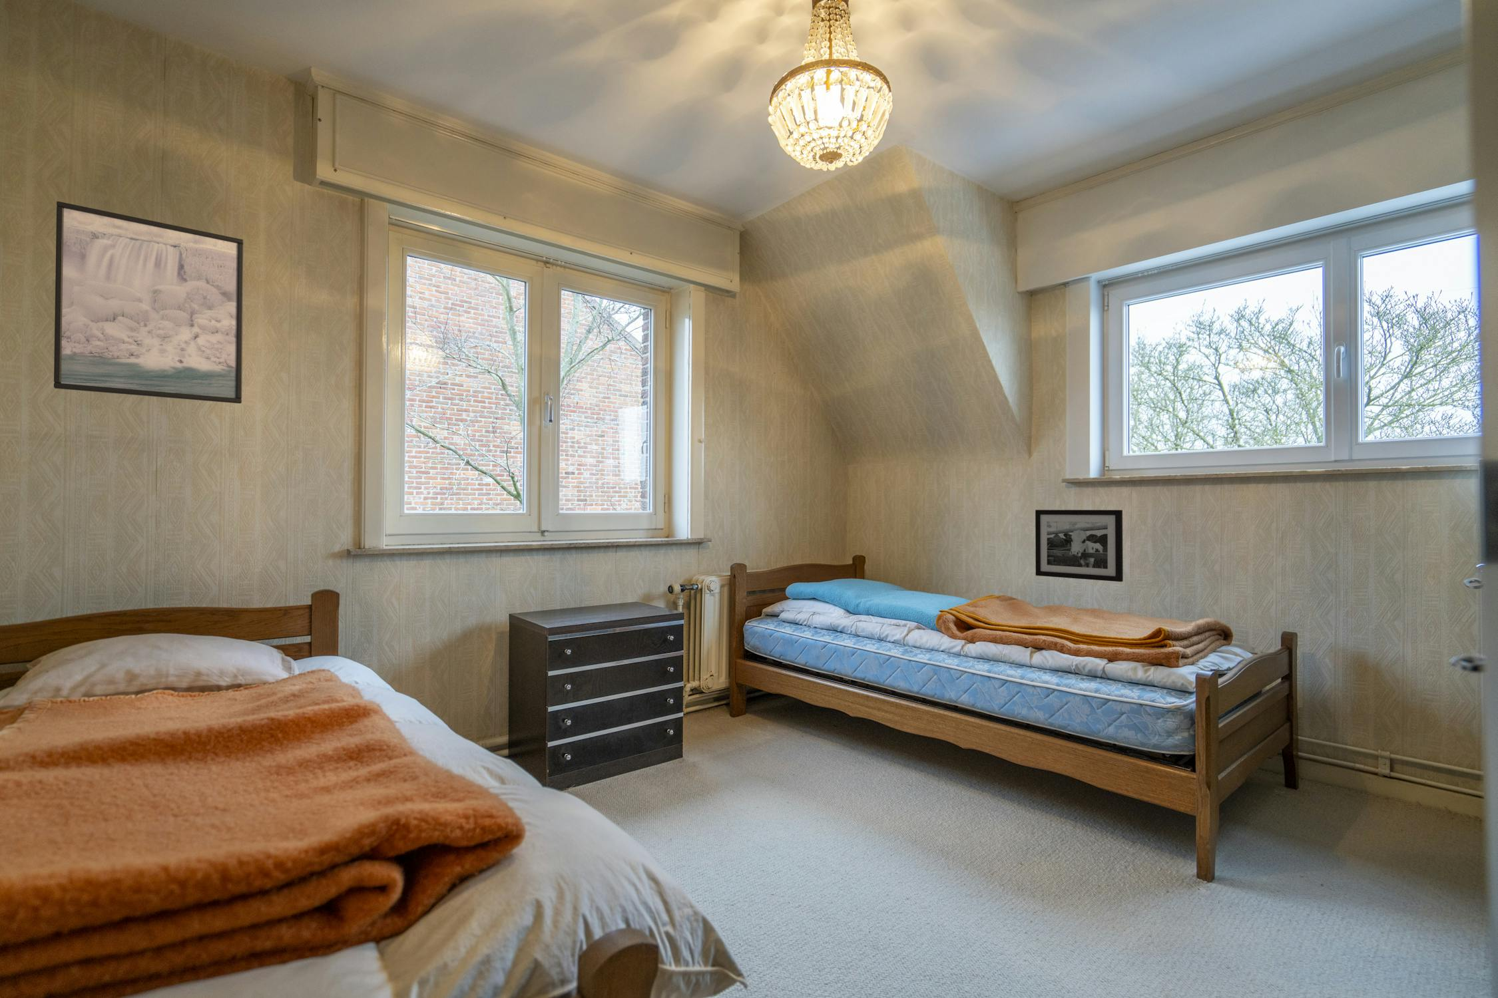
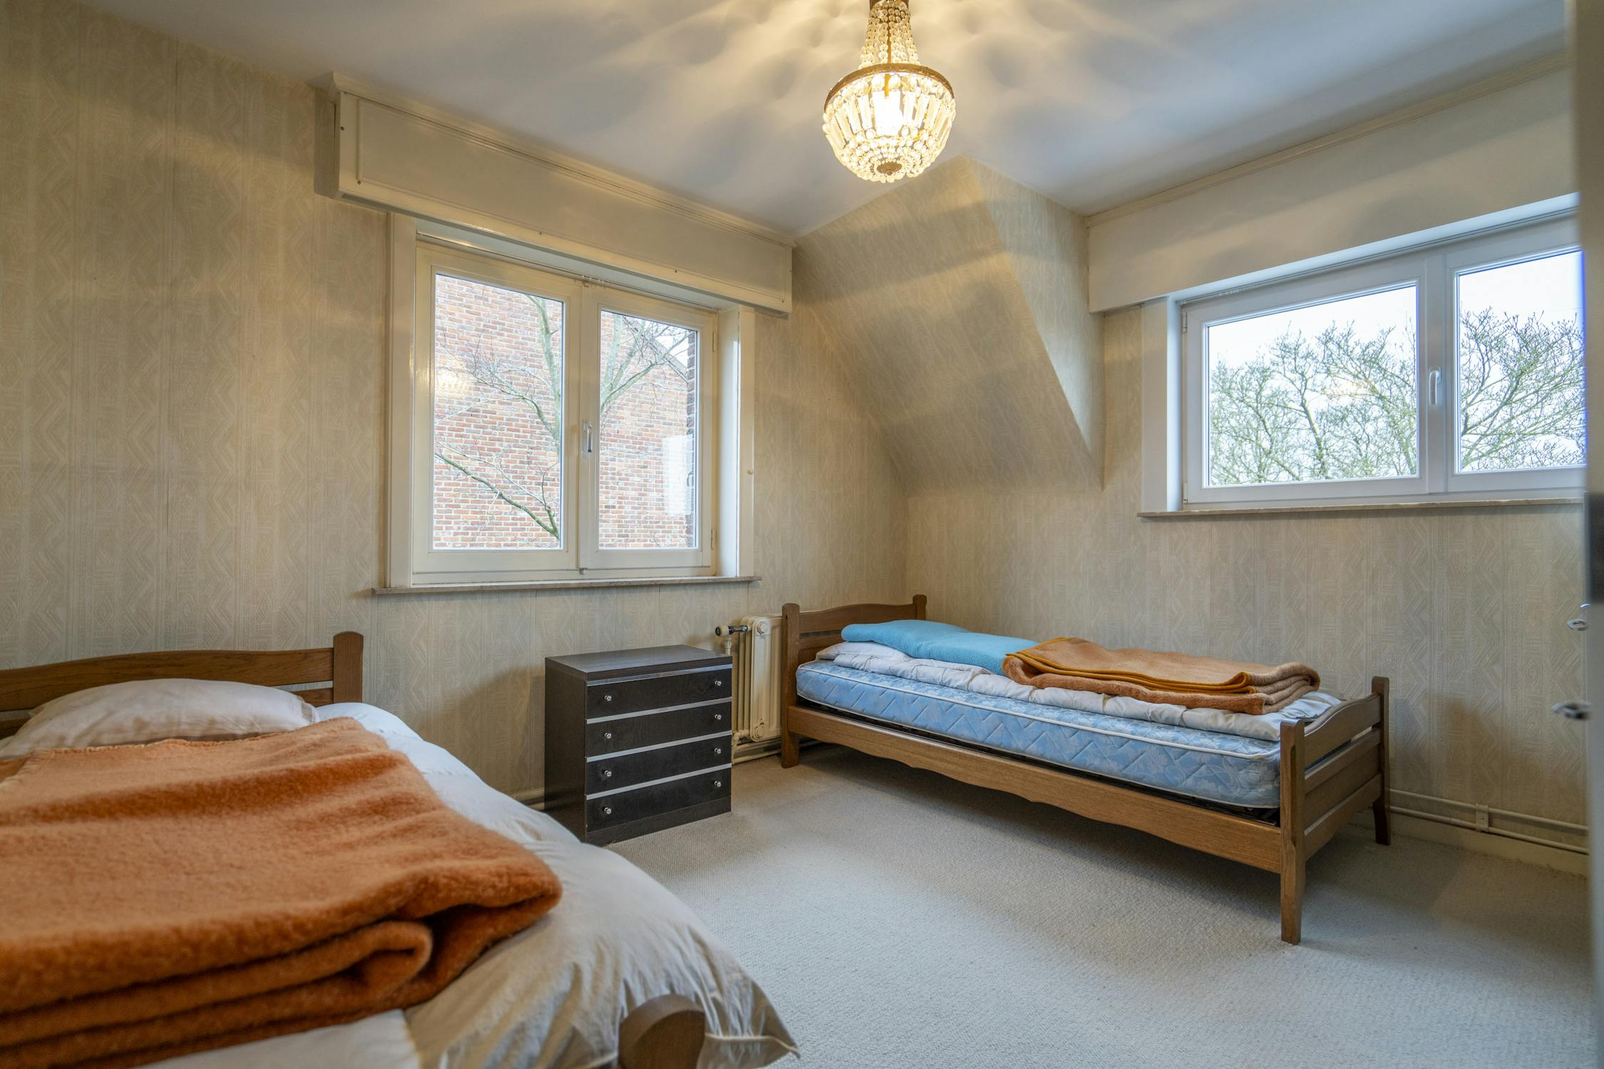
- picture frame [1034,509,1124,583]
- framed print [54,200,244,404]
